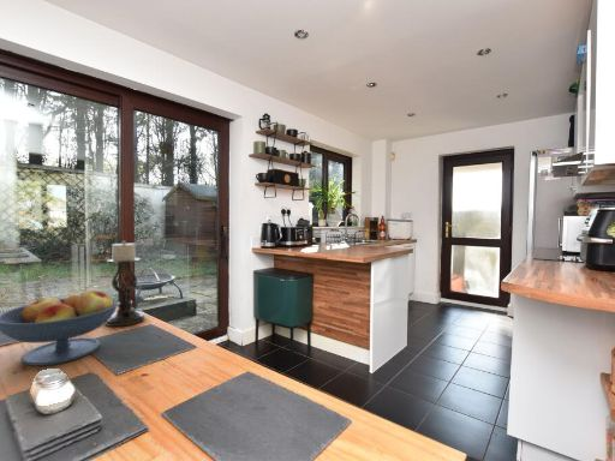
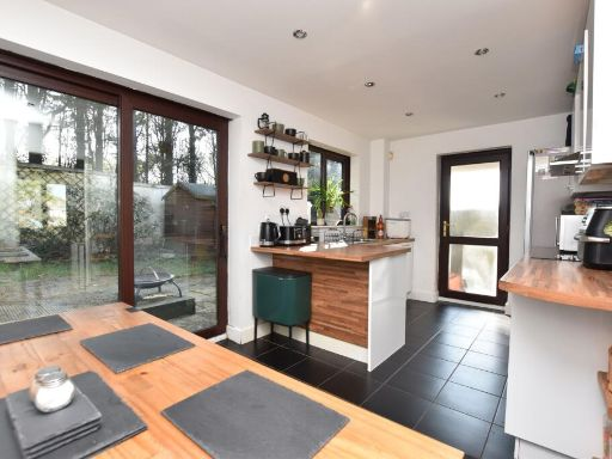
- candle holder [105,240,147,328]
- fruit bowl [0,289,119,367]
